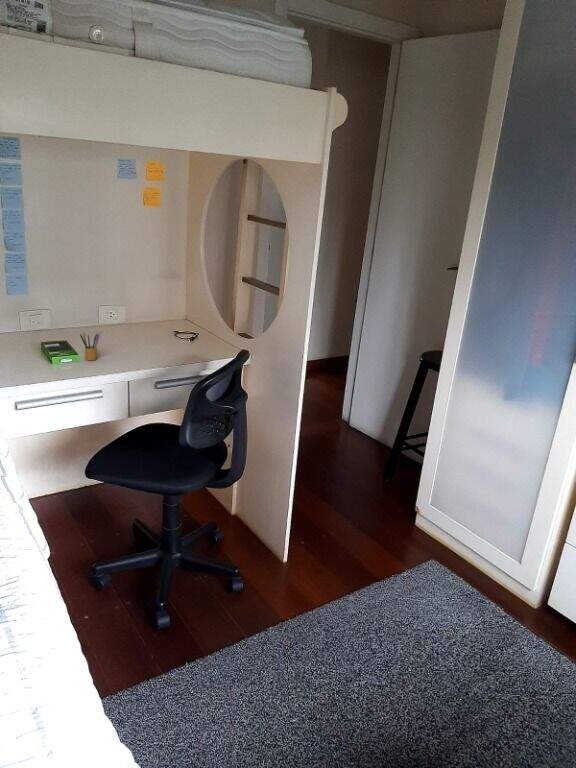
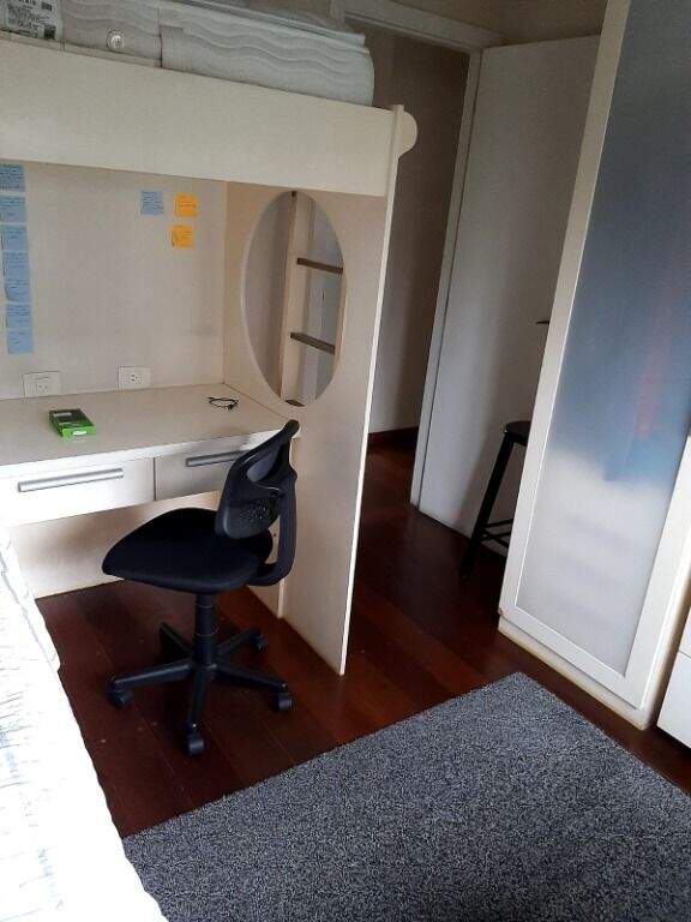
- pencil box [79,330,103,361]
